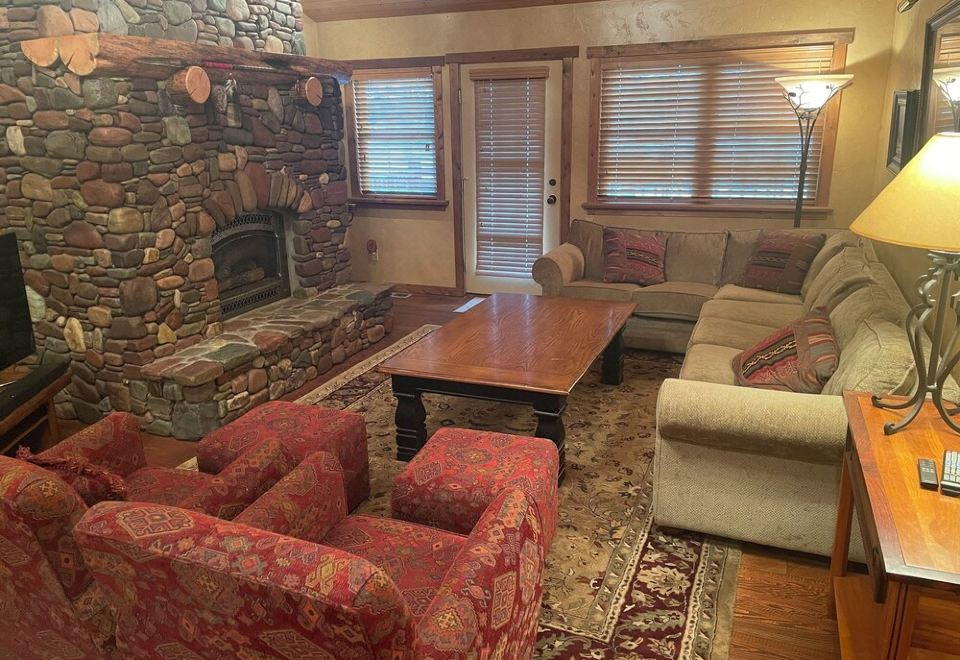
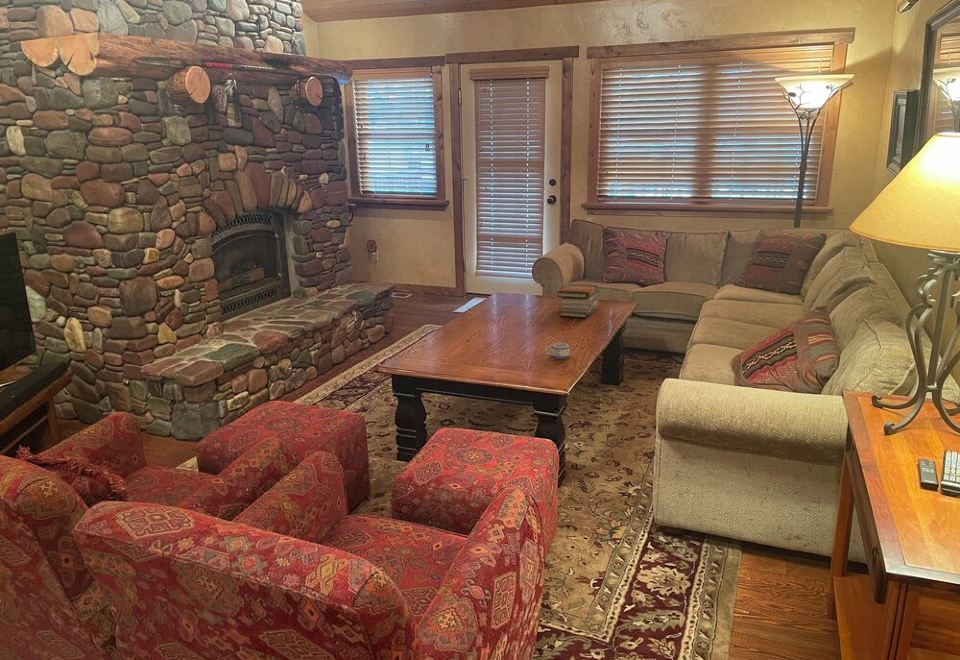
+ book stack [557,283,600,319]
+ mug [544,342,571,360]
